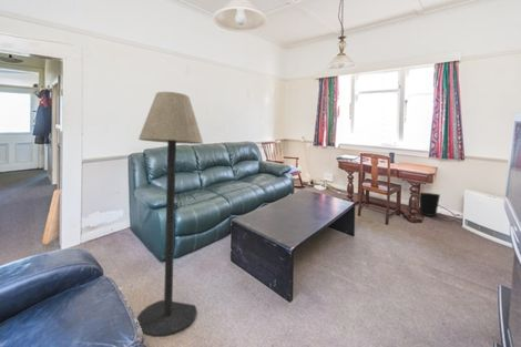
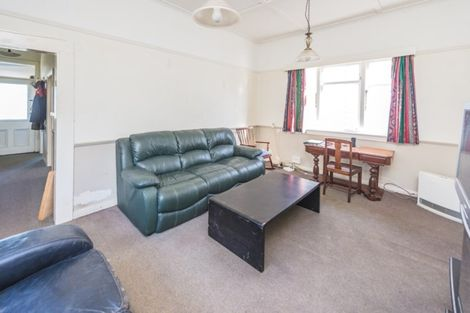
- floor lamp [136,91,204,338]
- wastebasket [418,192,441,217]
